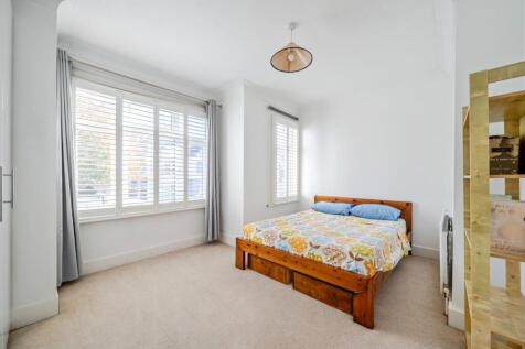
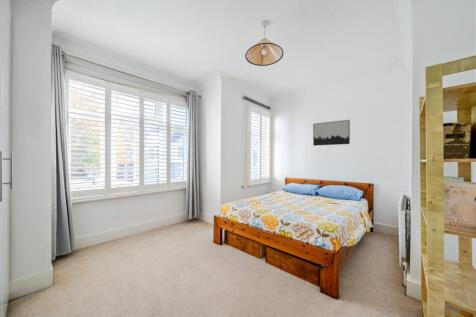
+ wall art [312,119,351,147]
